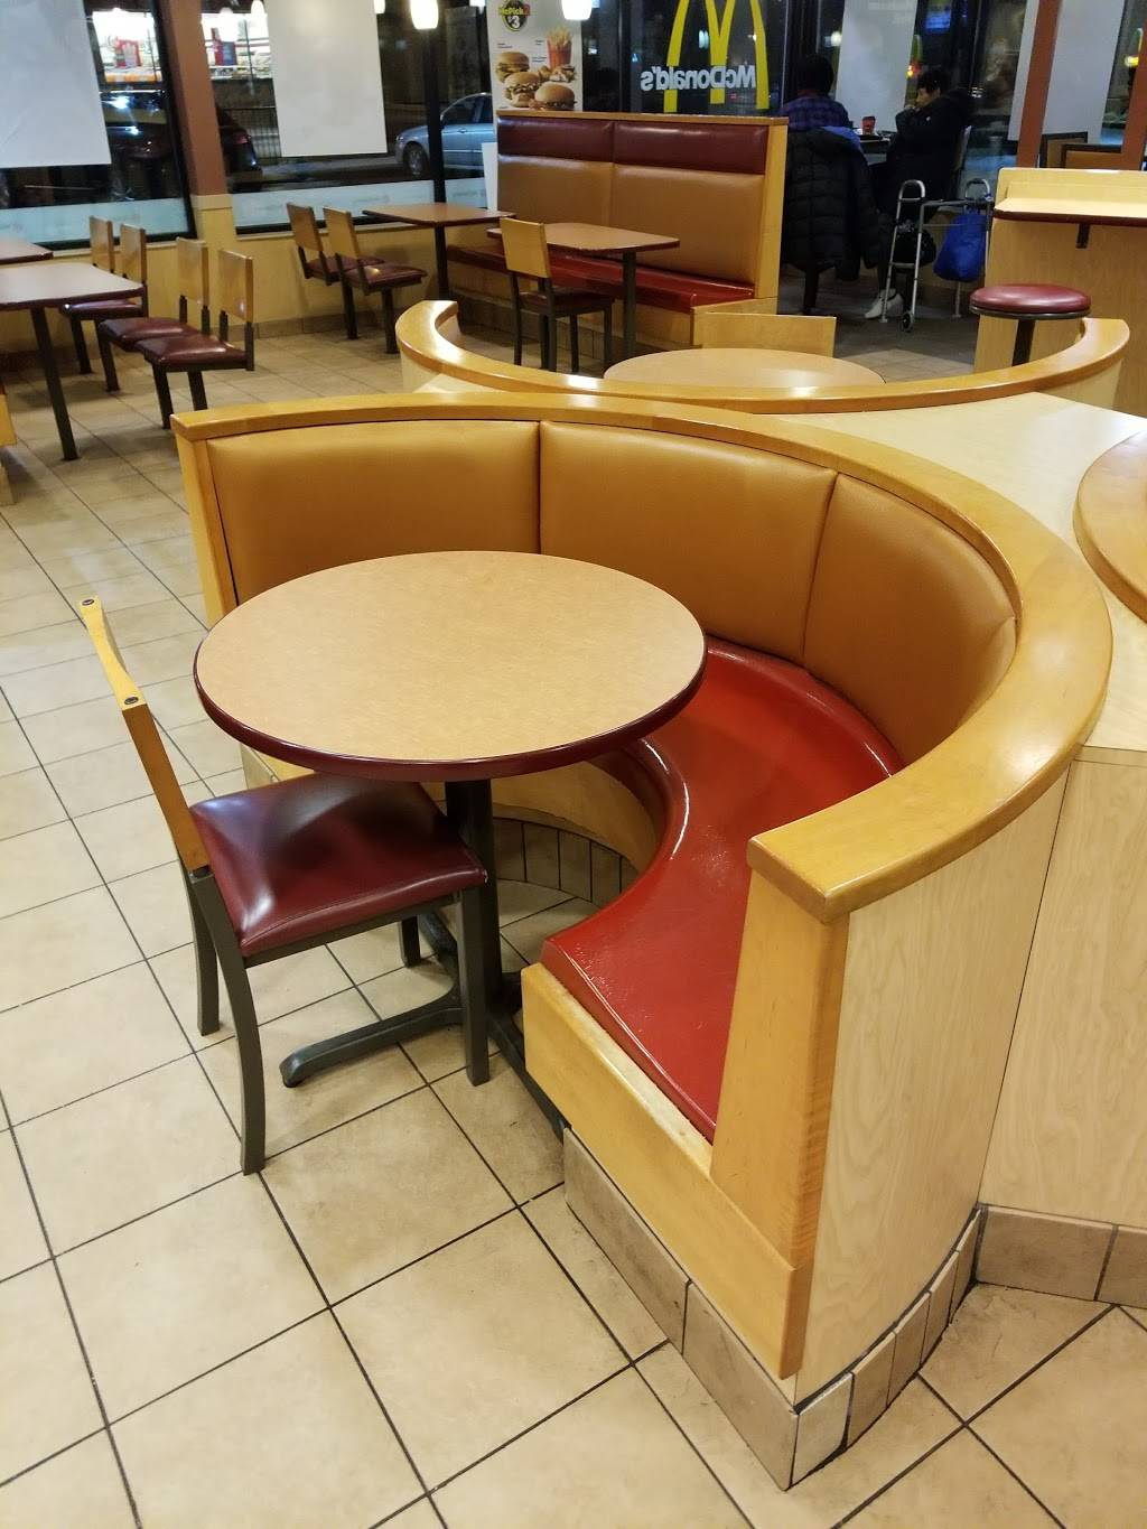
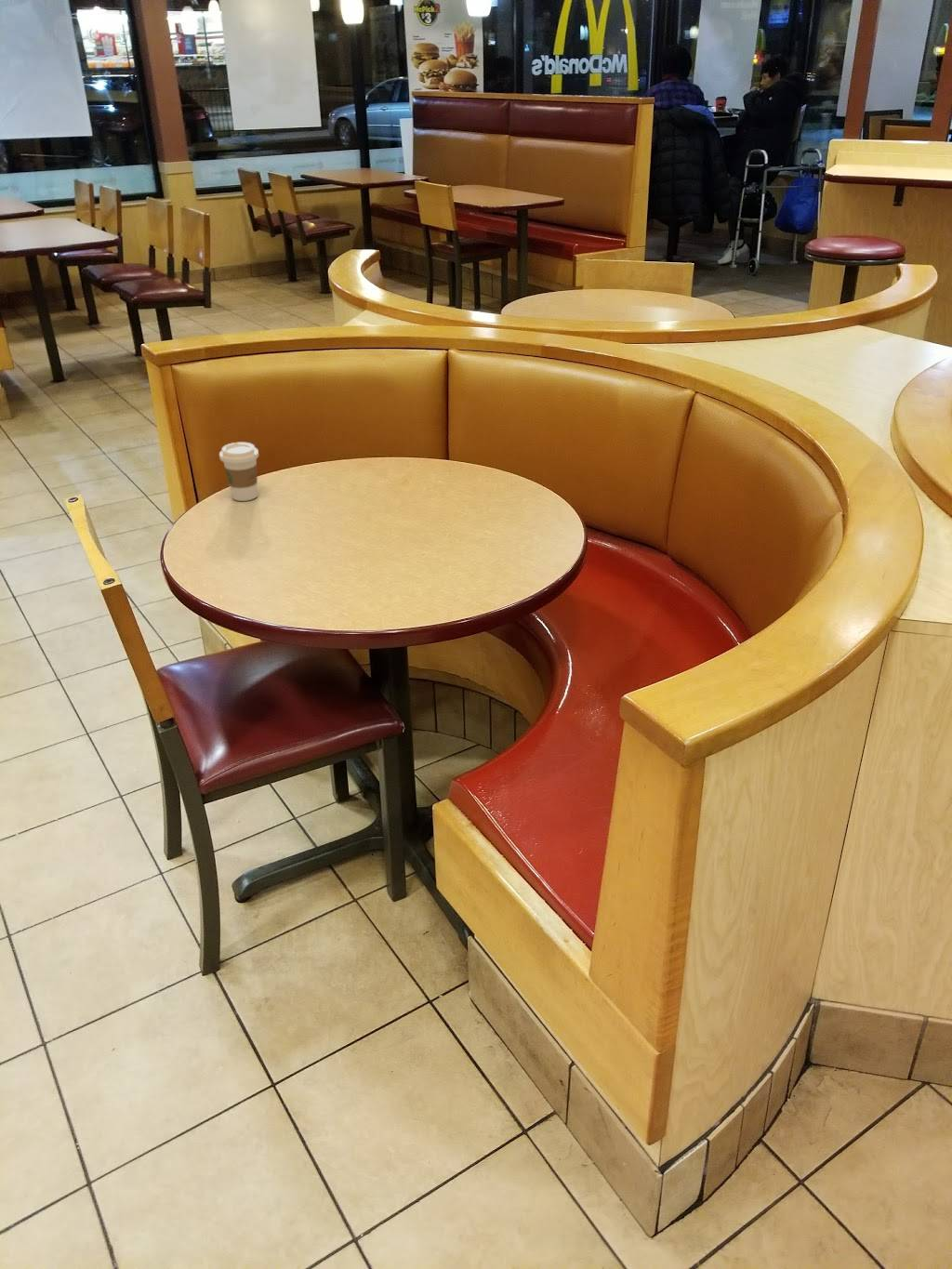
+ coffee cup [218,442,259,502]
